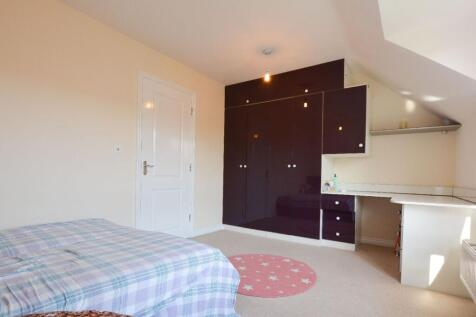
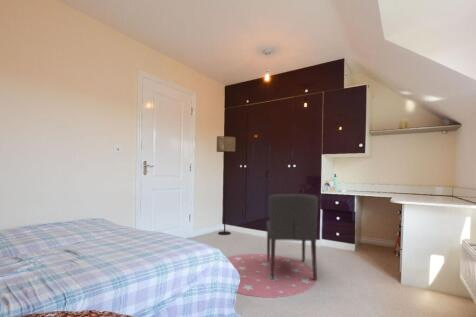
+ floor lamp [216,135,237,236]
+ chair [265,193,319,281]
